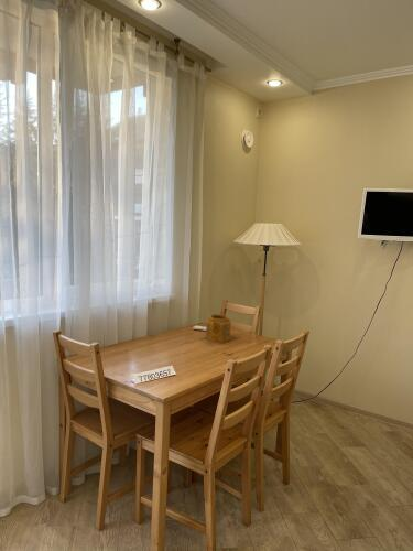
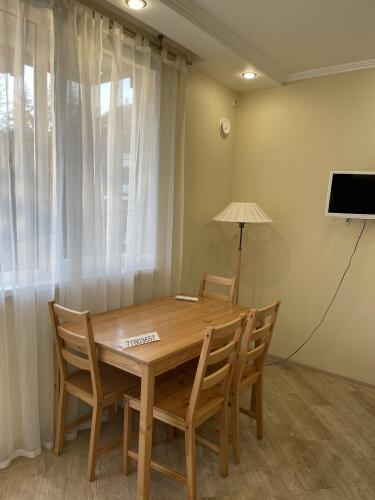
- teapot [205,312,232,344]
